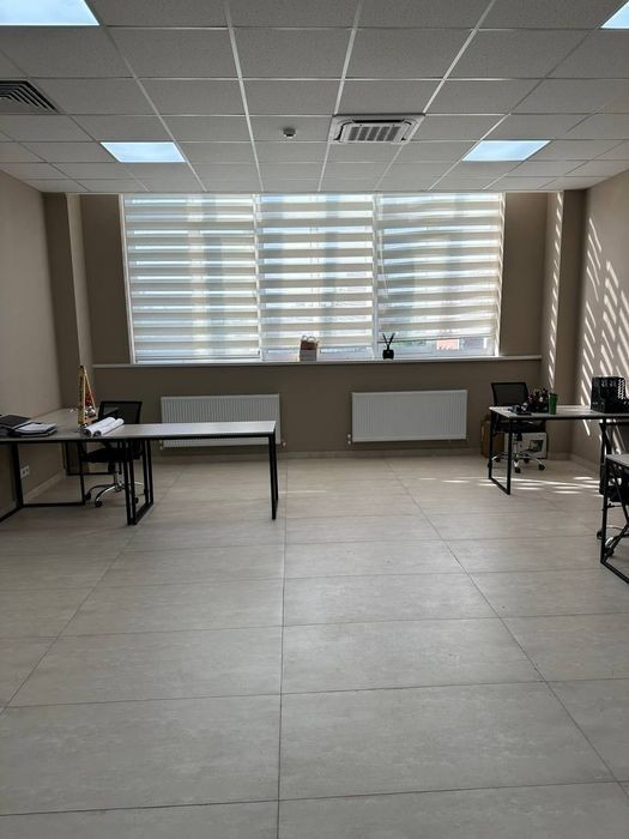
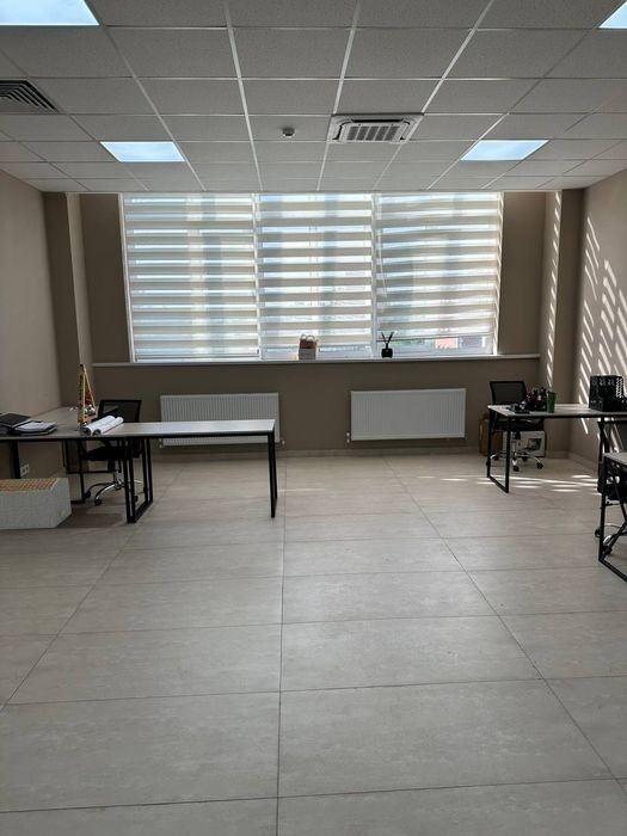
+ architectural model [0,477,73,531]
